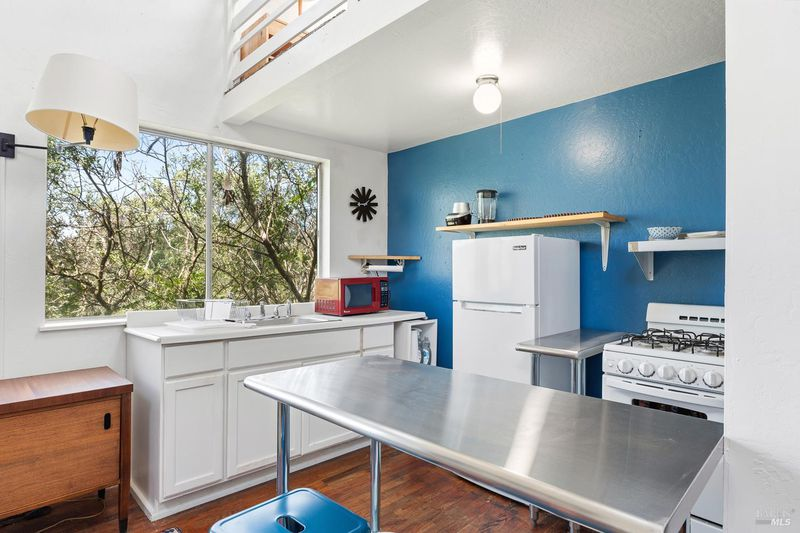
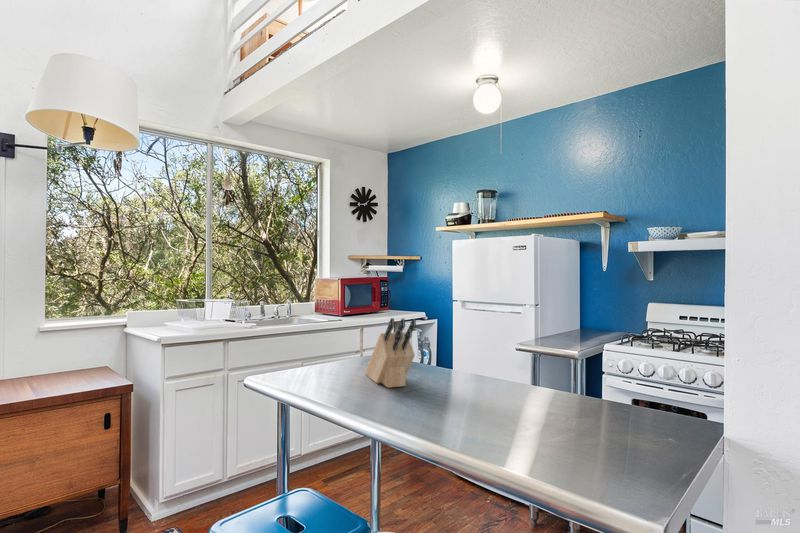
+ knife block [364,317,417,389]
